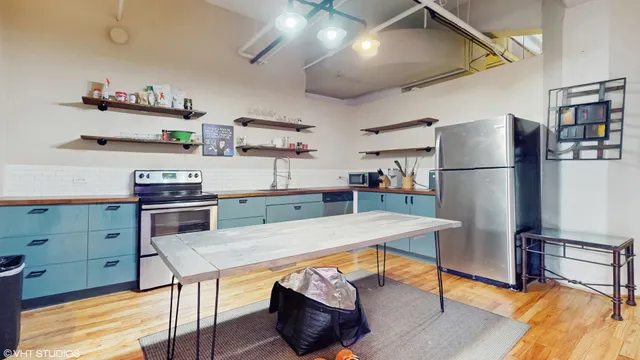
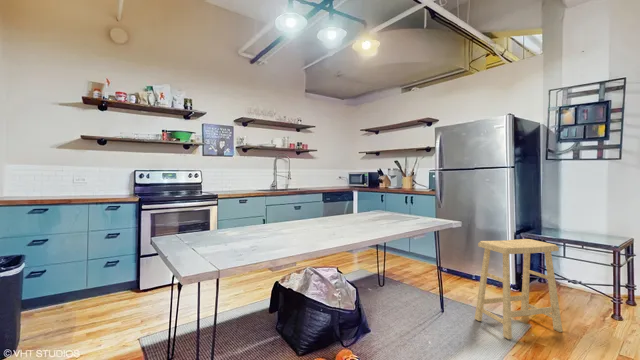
+ stool [474,238,564,340]
